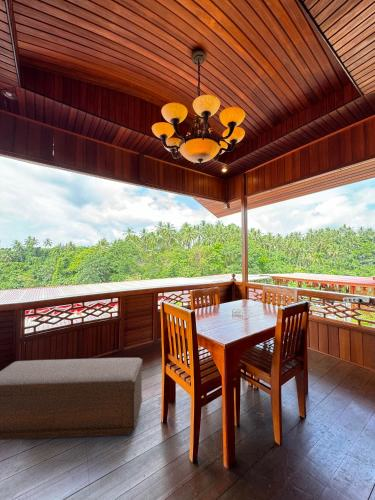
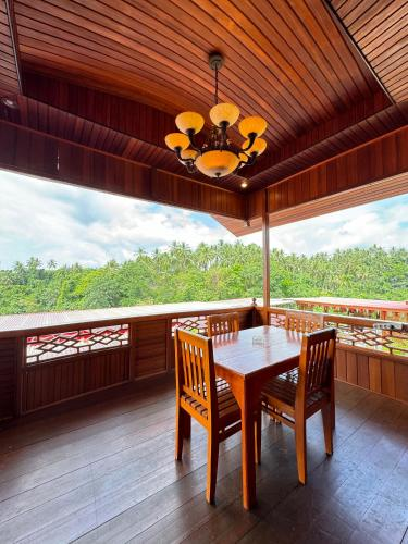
- bench [0,357,144,441]
